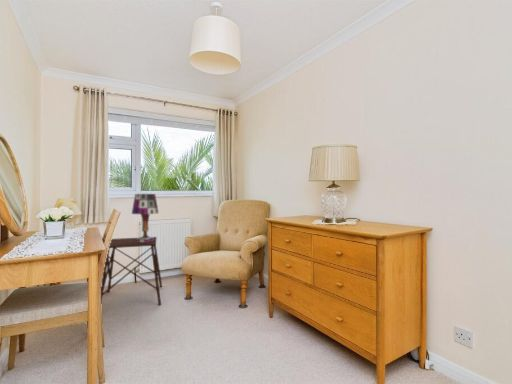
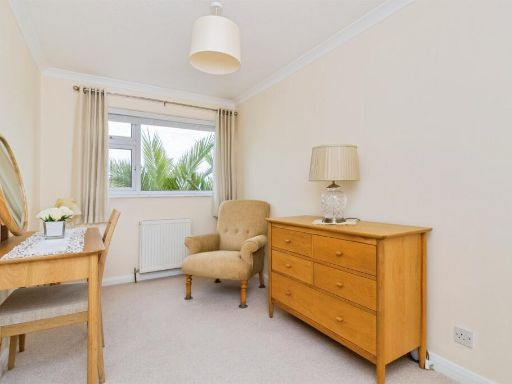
- side table [100,236,163,306]
- table lamp [131,193,160,242]
